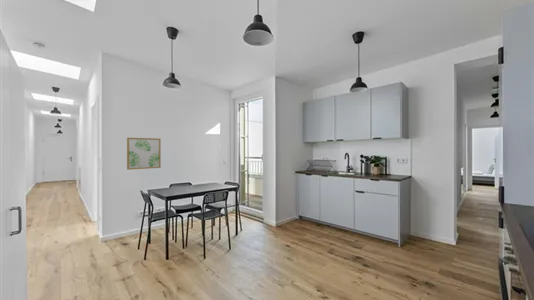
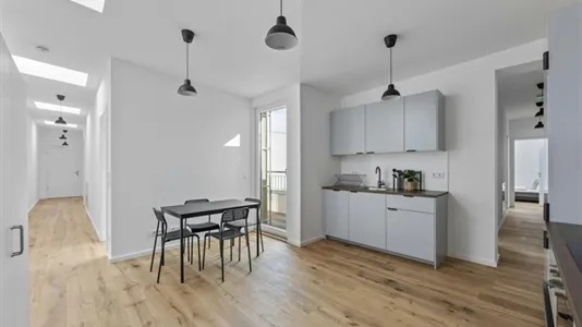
- wall art [126,137,162,171]
